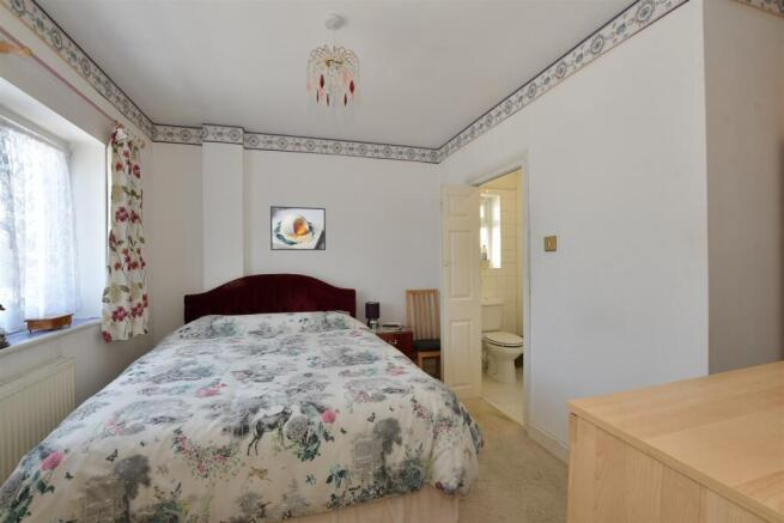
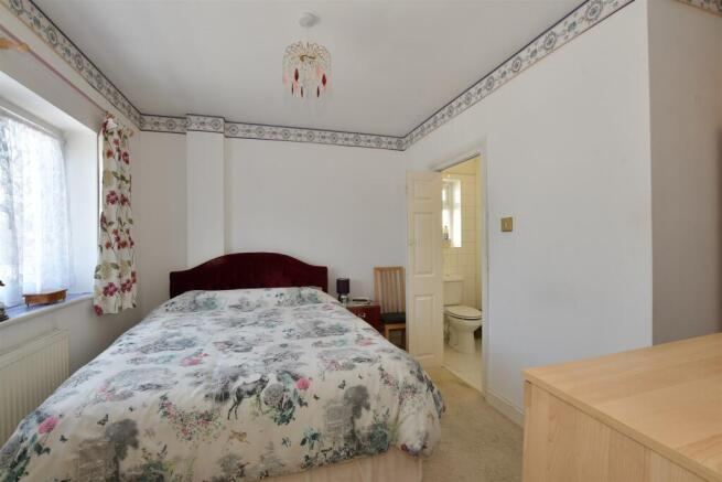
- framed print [269,205,327,251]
